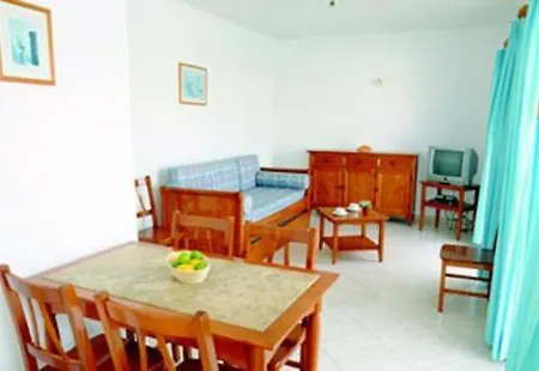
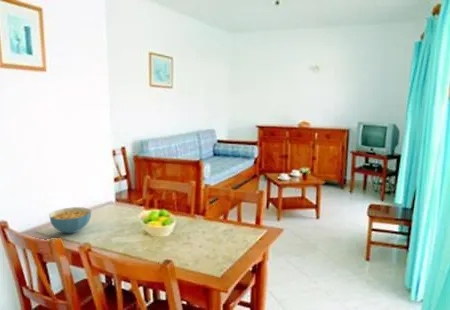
+ cereal bowl [48,206,92,234]
